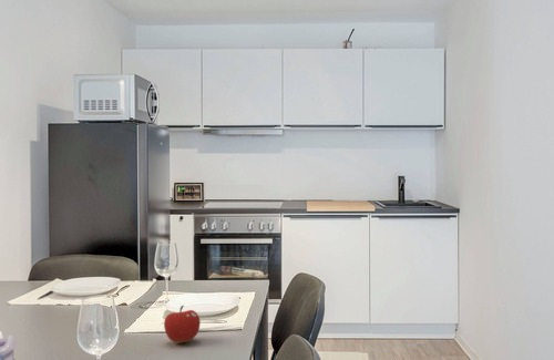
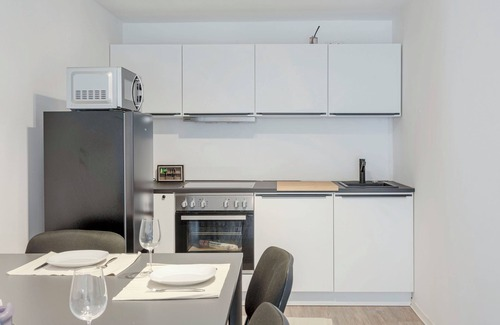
- fruit [163,305,202,344]
